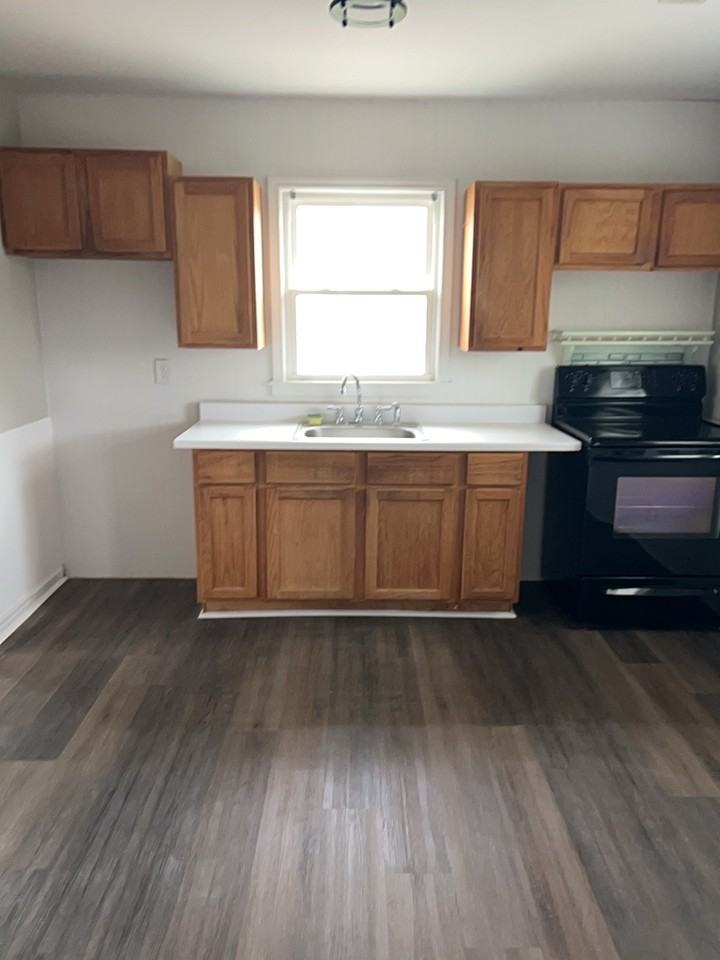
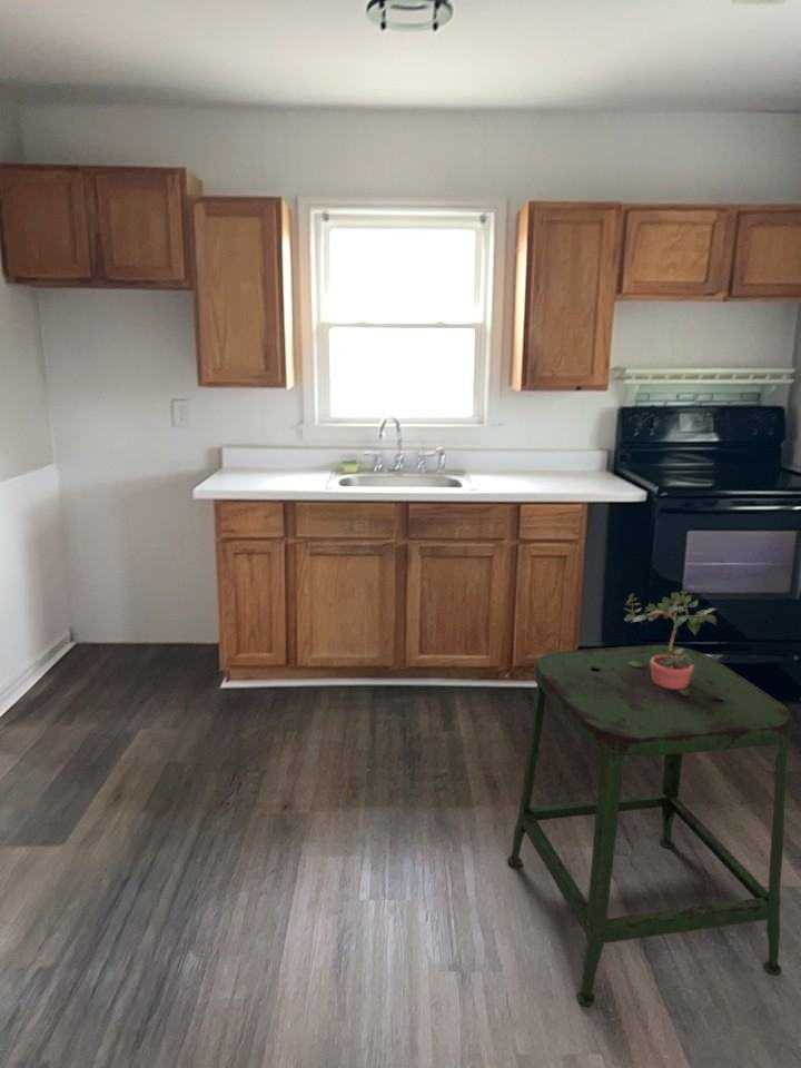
+ stool [506,644,793,1007]
+ potted plant [623,589,718,695]
